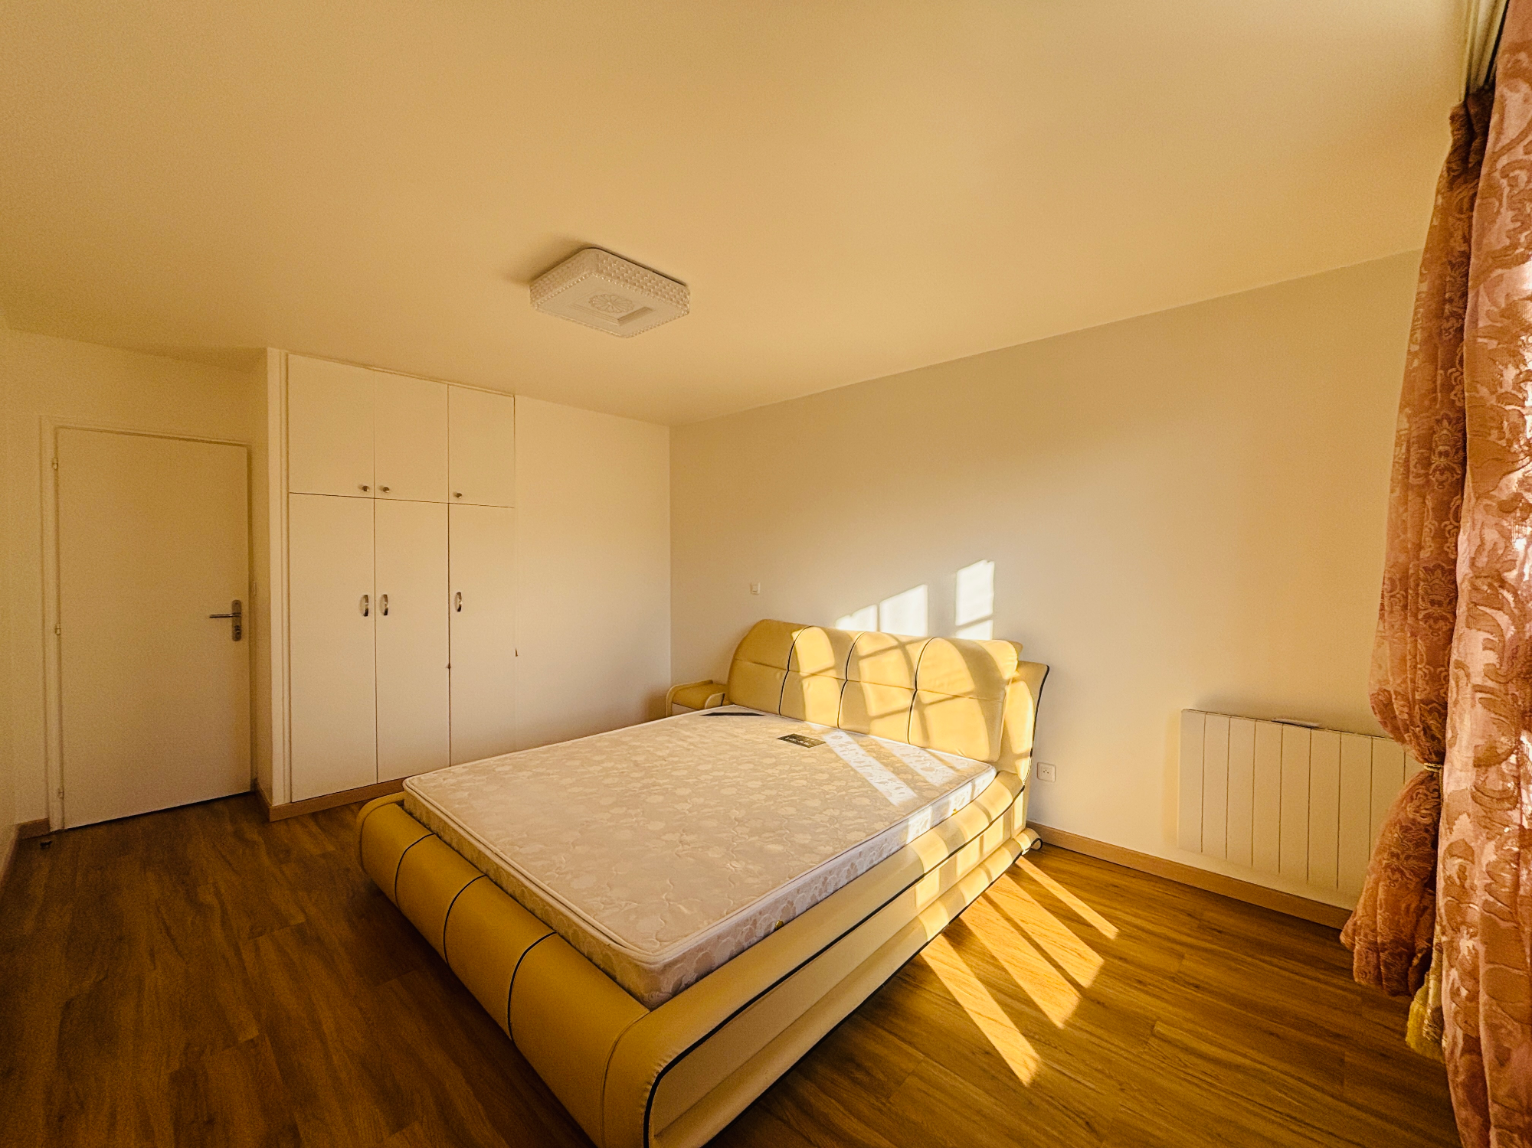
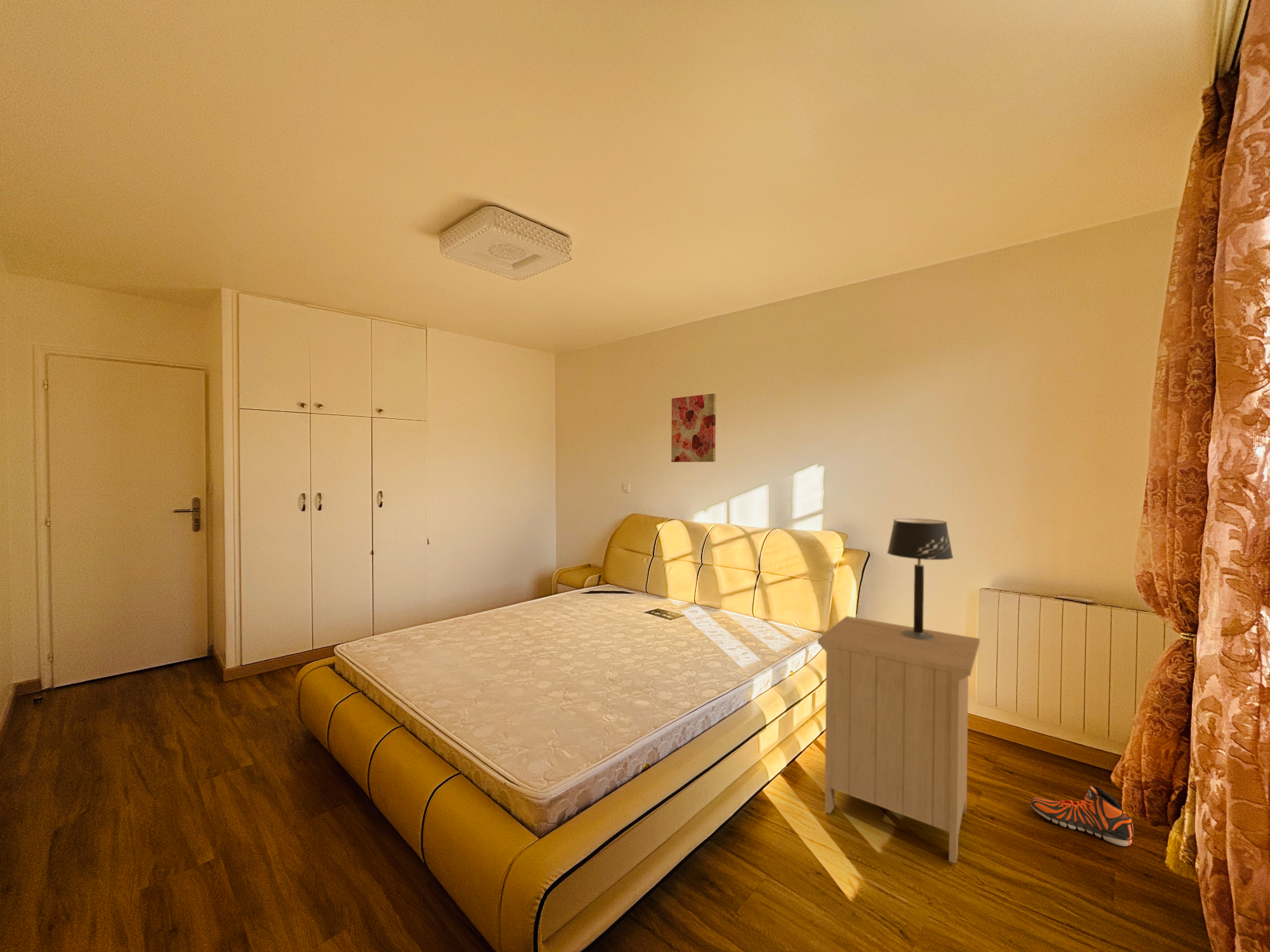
+ sneaker [1031,785,1134,847]
+ wall art [671,393,716,463]
+ table lamp [886,518,954,640]
+ nightstand [817,616,980,865]
